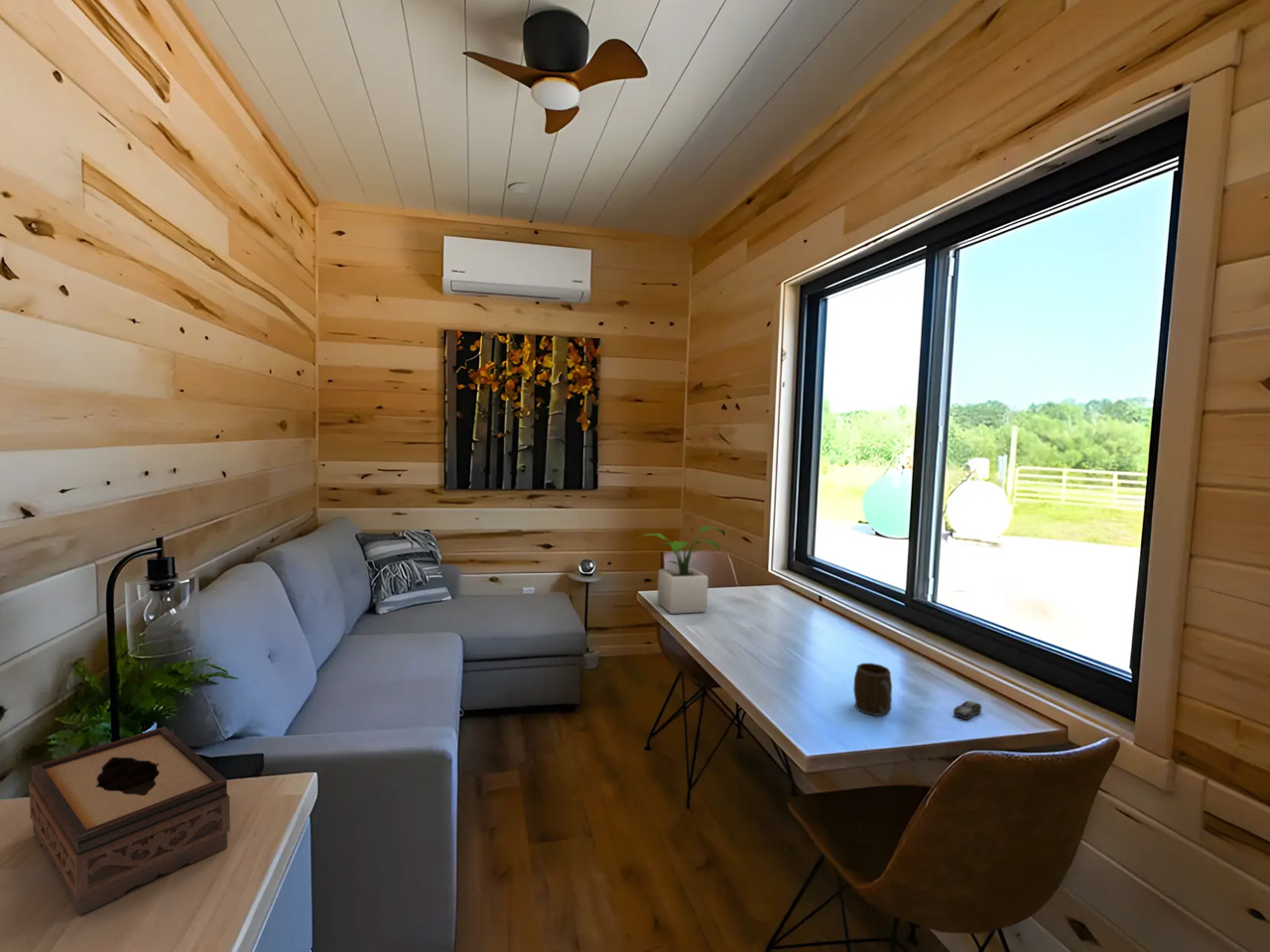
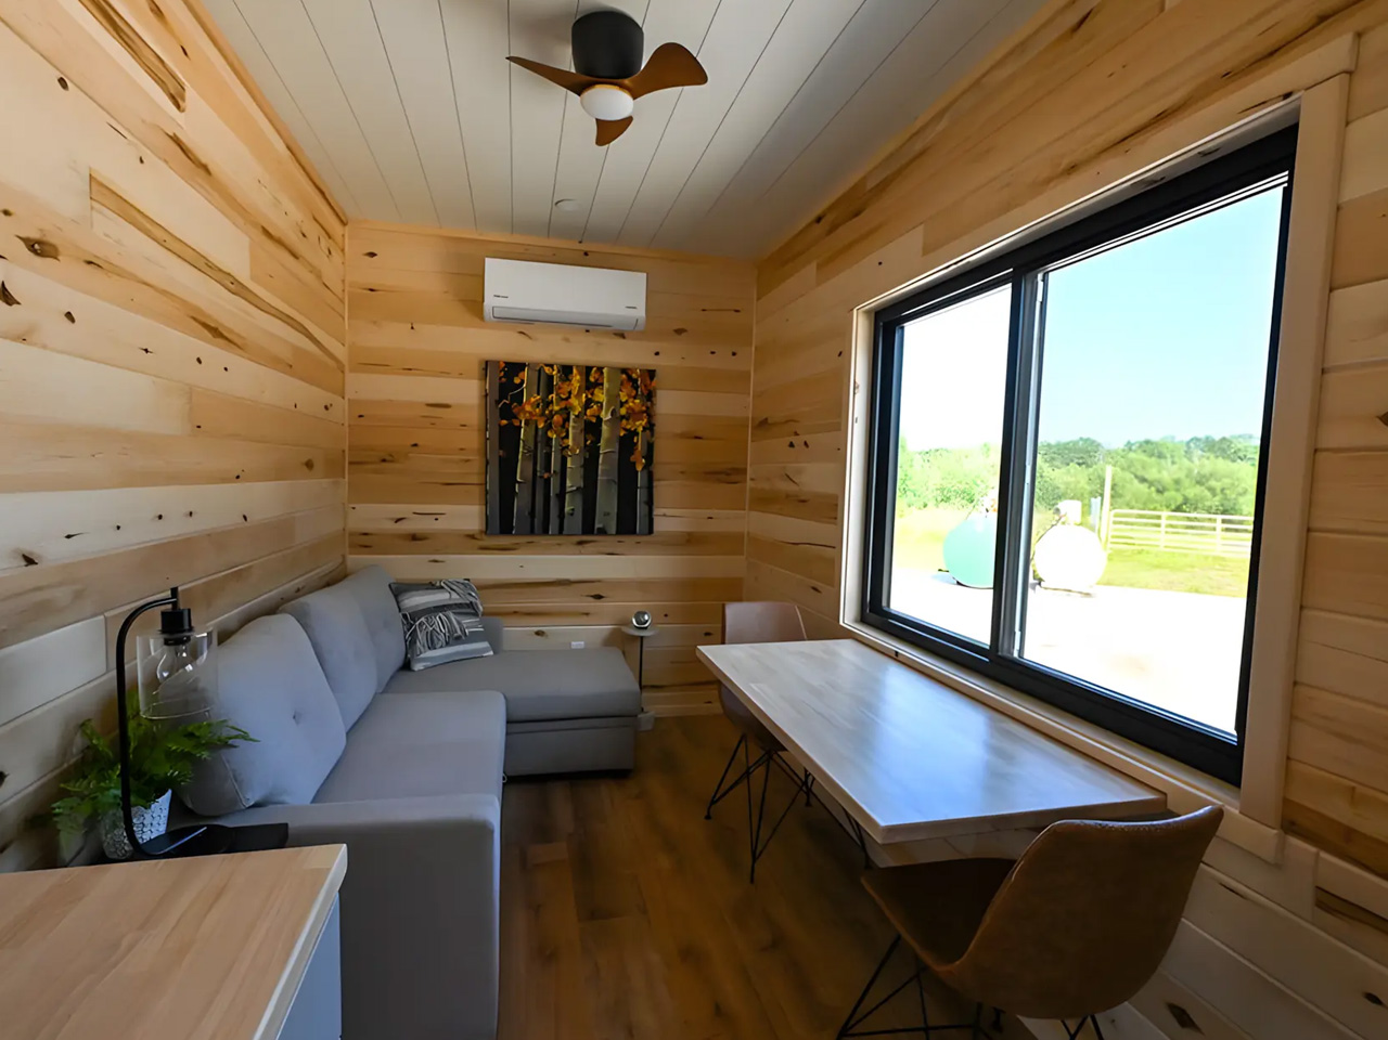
- potted plant [635,525,726,615]
- tissue box [28,726,231,916]
- mug [852,662,893,717]
- computer mouse [953,699,982,720]
